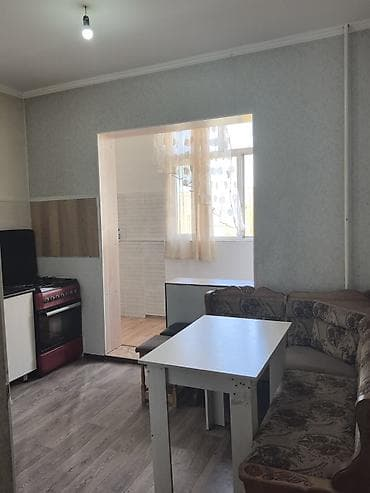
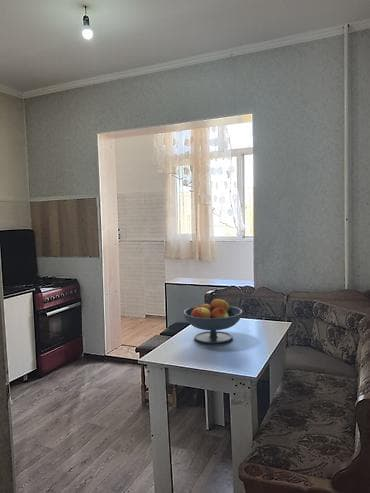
+ fruit bowl [182,298,244,345]
